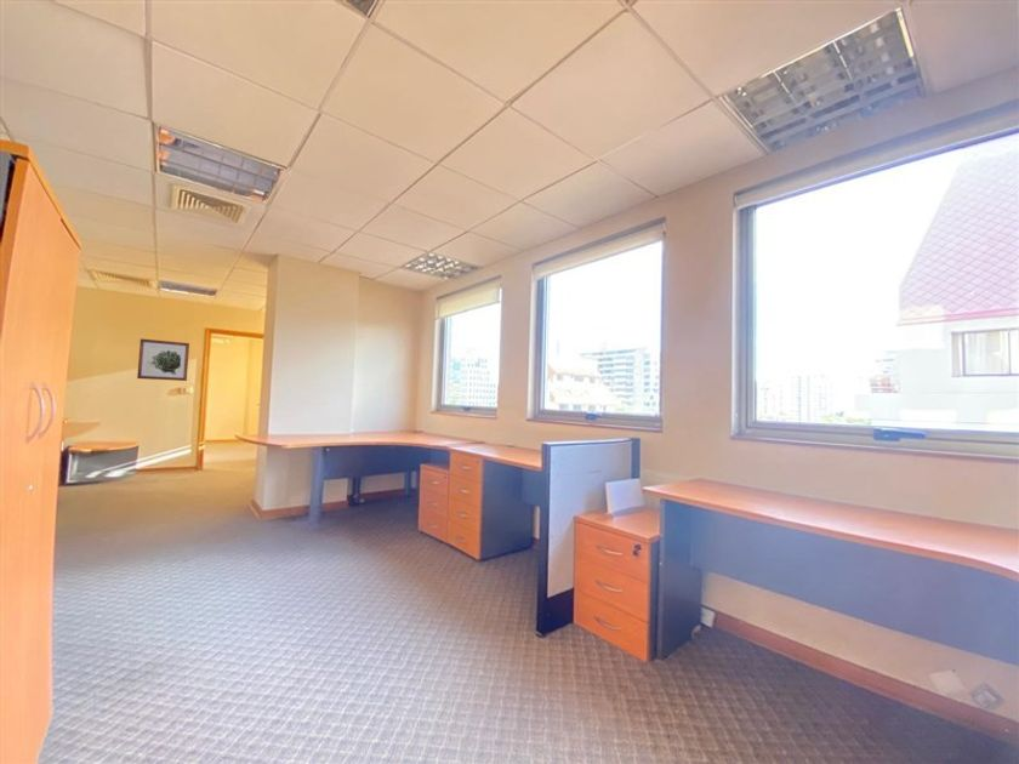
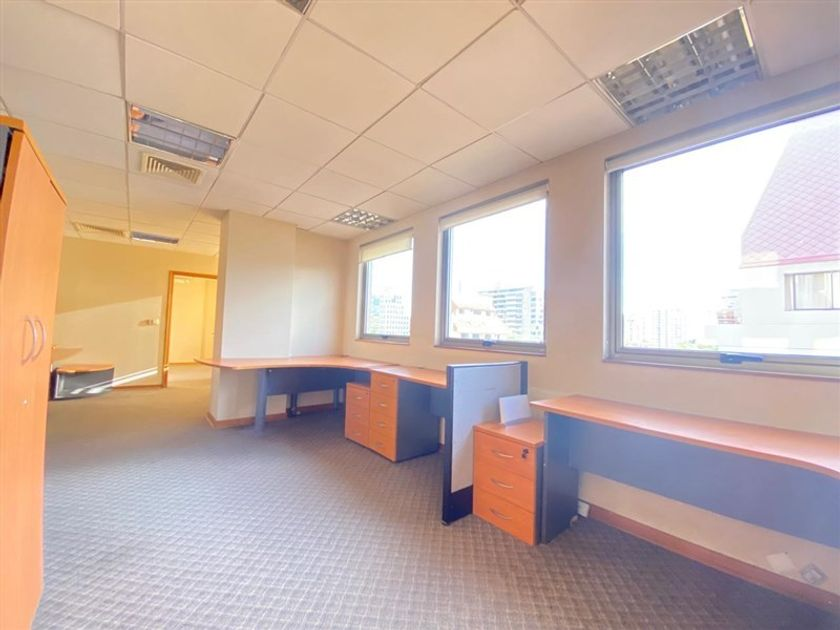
- wall art [136,337,190,382]
